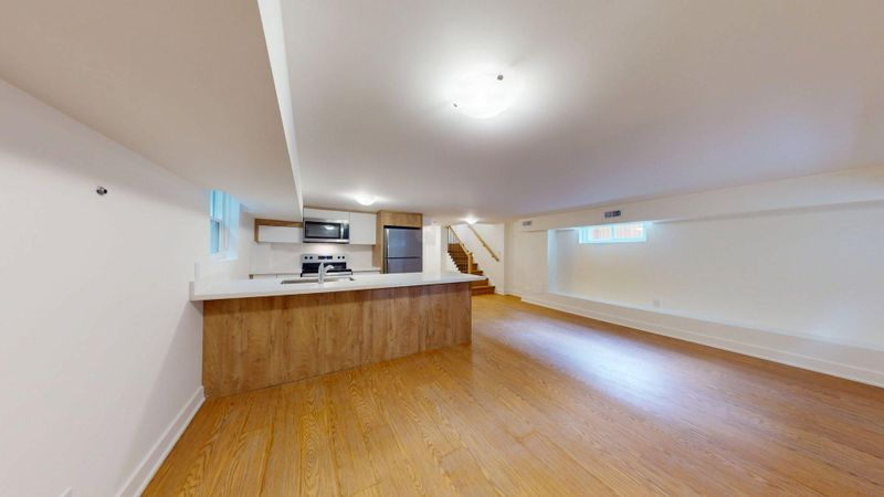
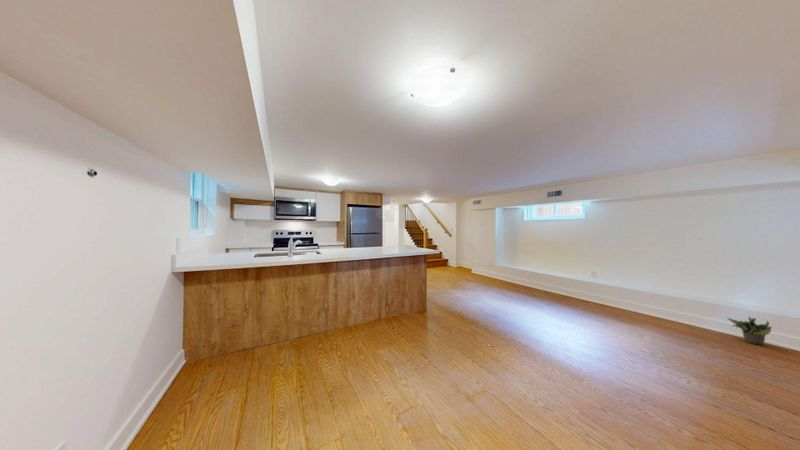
+ potted plant [726,315,773,346]
